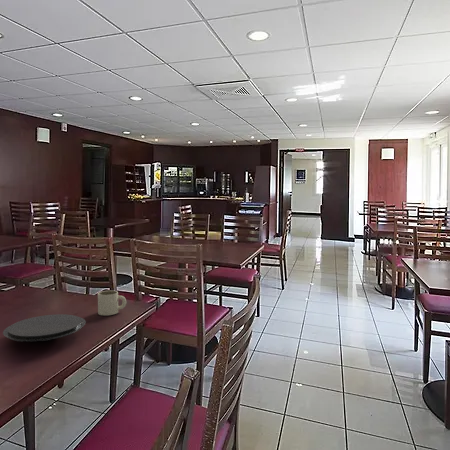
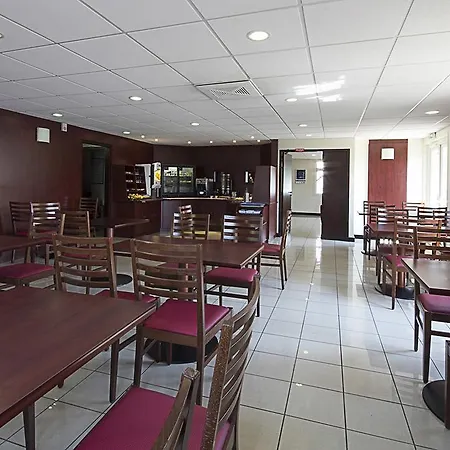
- mug [97,290,127,316]
- plate [2,313,87,343]
